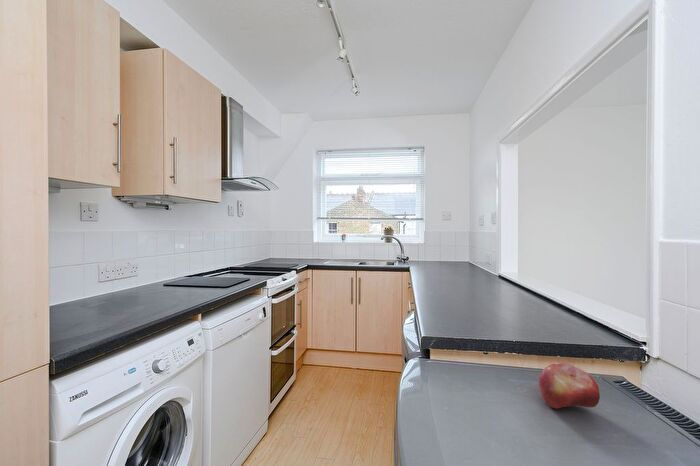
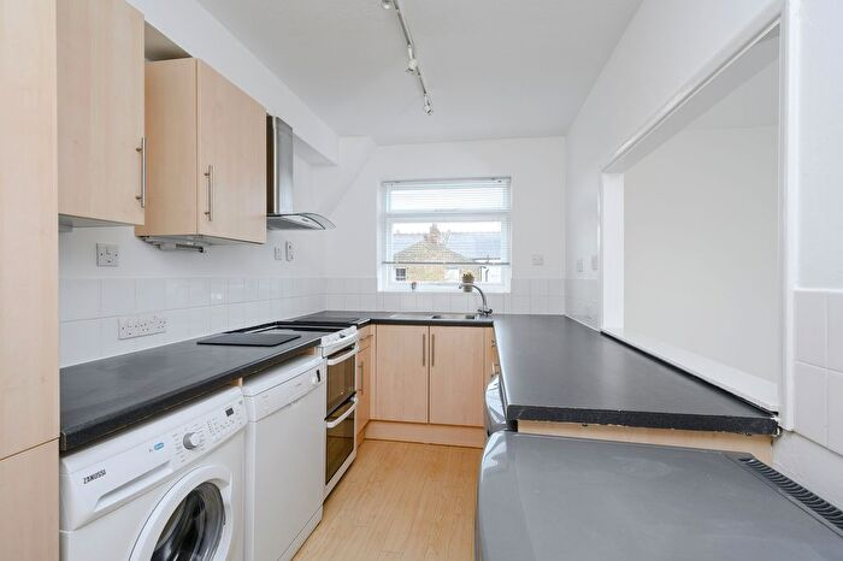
- fruit [538,361,601,409]
